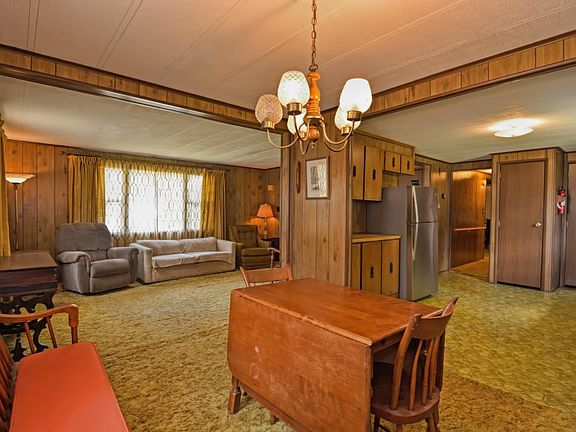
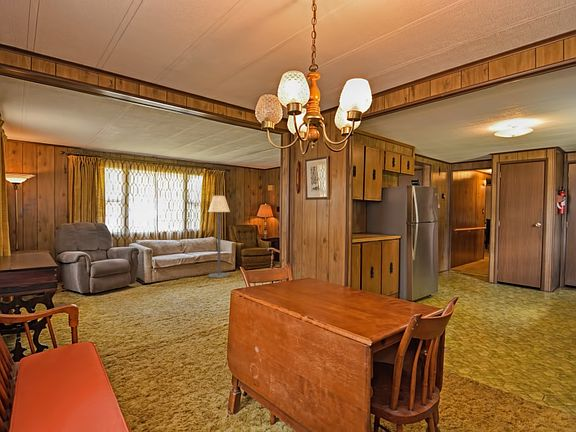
+ floor lamp [207,195,231,279]
